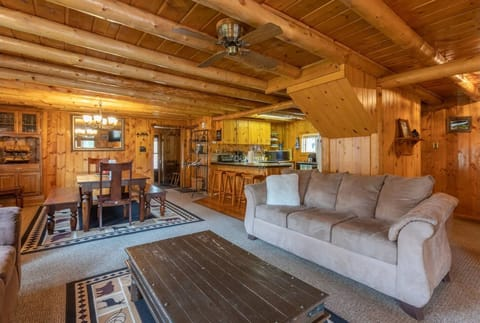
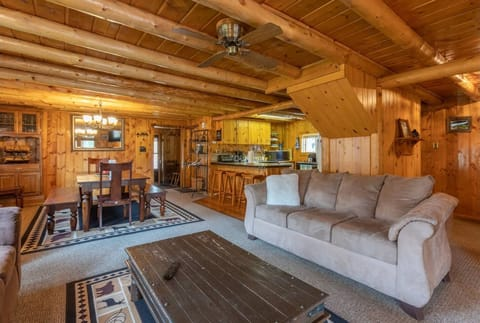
+ remote control [162,261,182,280]
